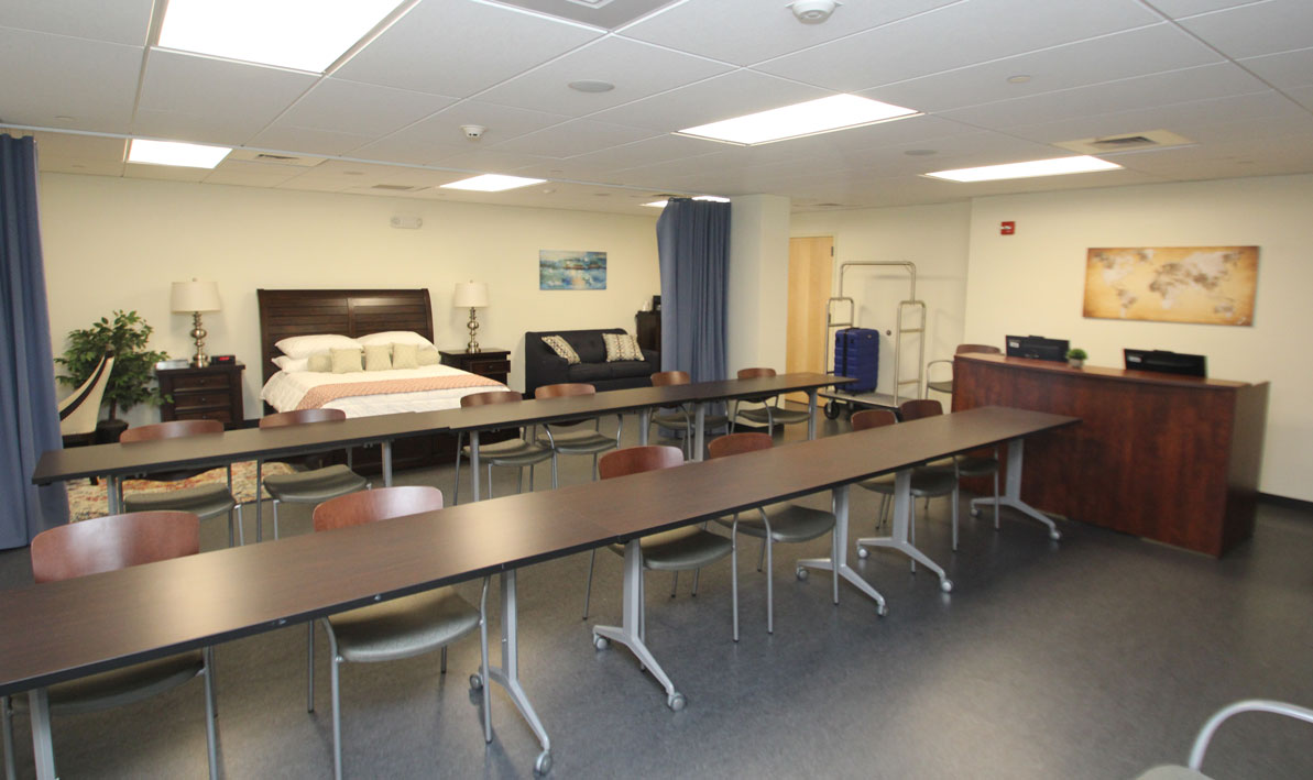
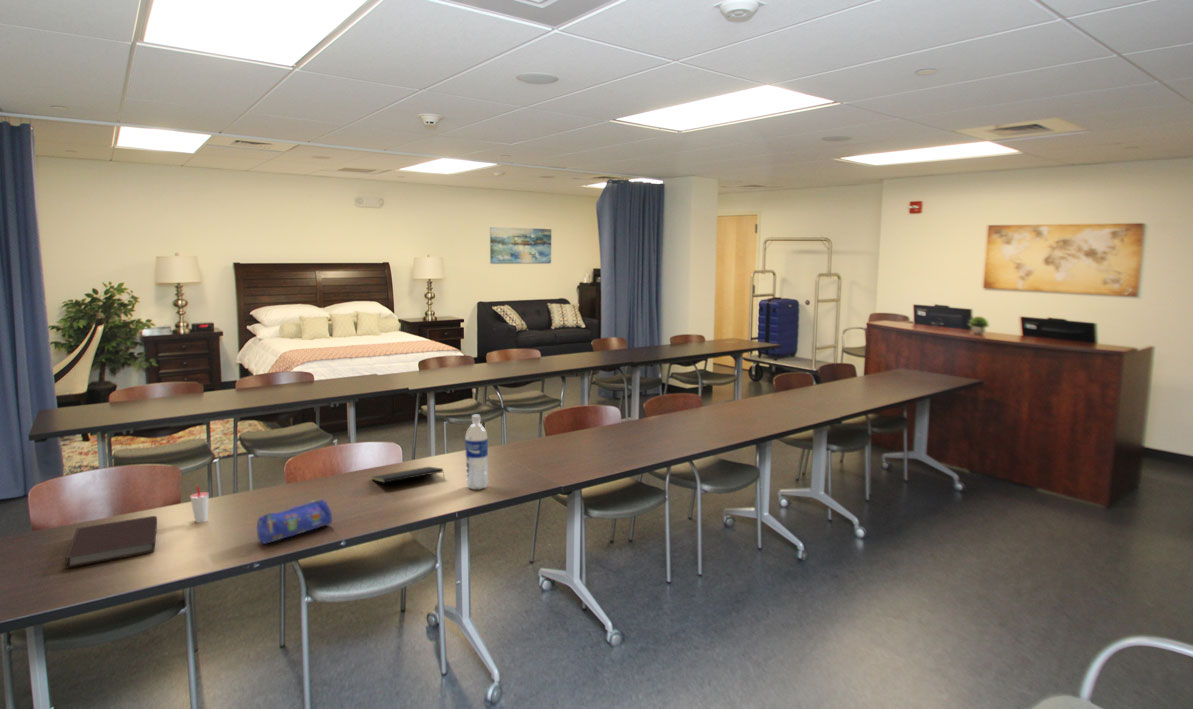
+ pencil case [256,498,333,545]
+ water bottle [464,414,489,491]
+ notebook [64,515,158,569]
+ cup [189,485,210,524]
+ notepad [371,466,446,484]
